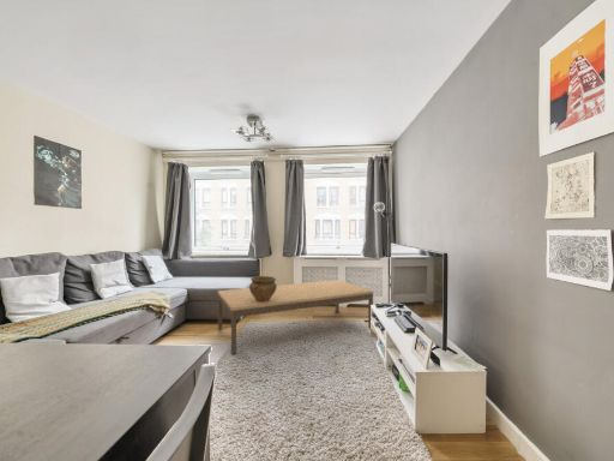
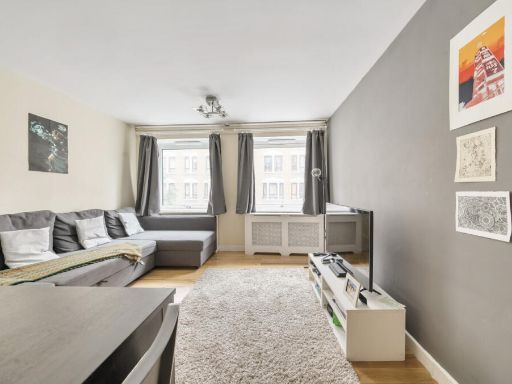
- coffee table [217,279,374,355]
- ceramic pot [248,275,278,301]
